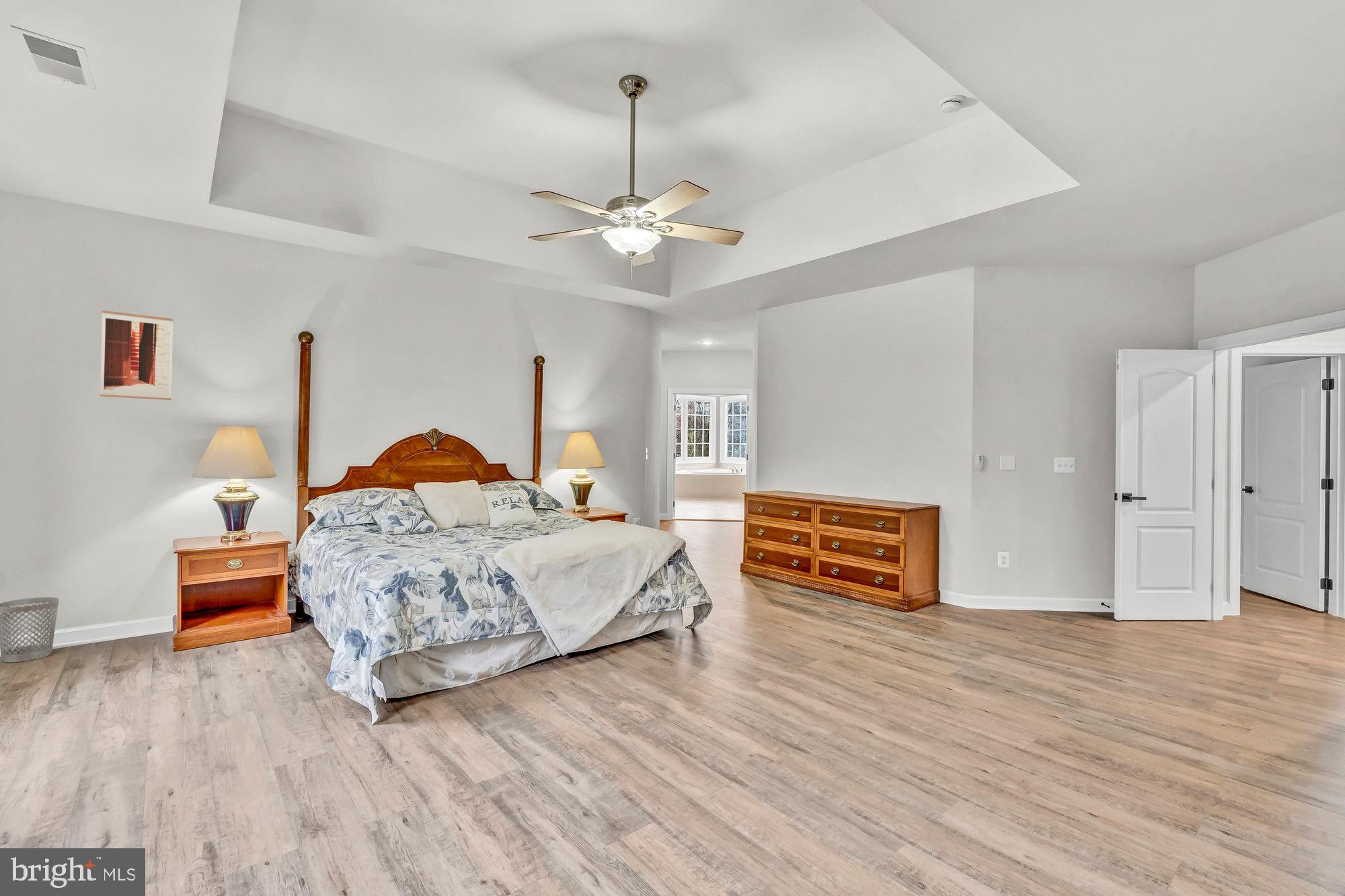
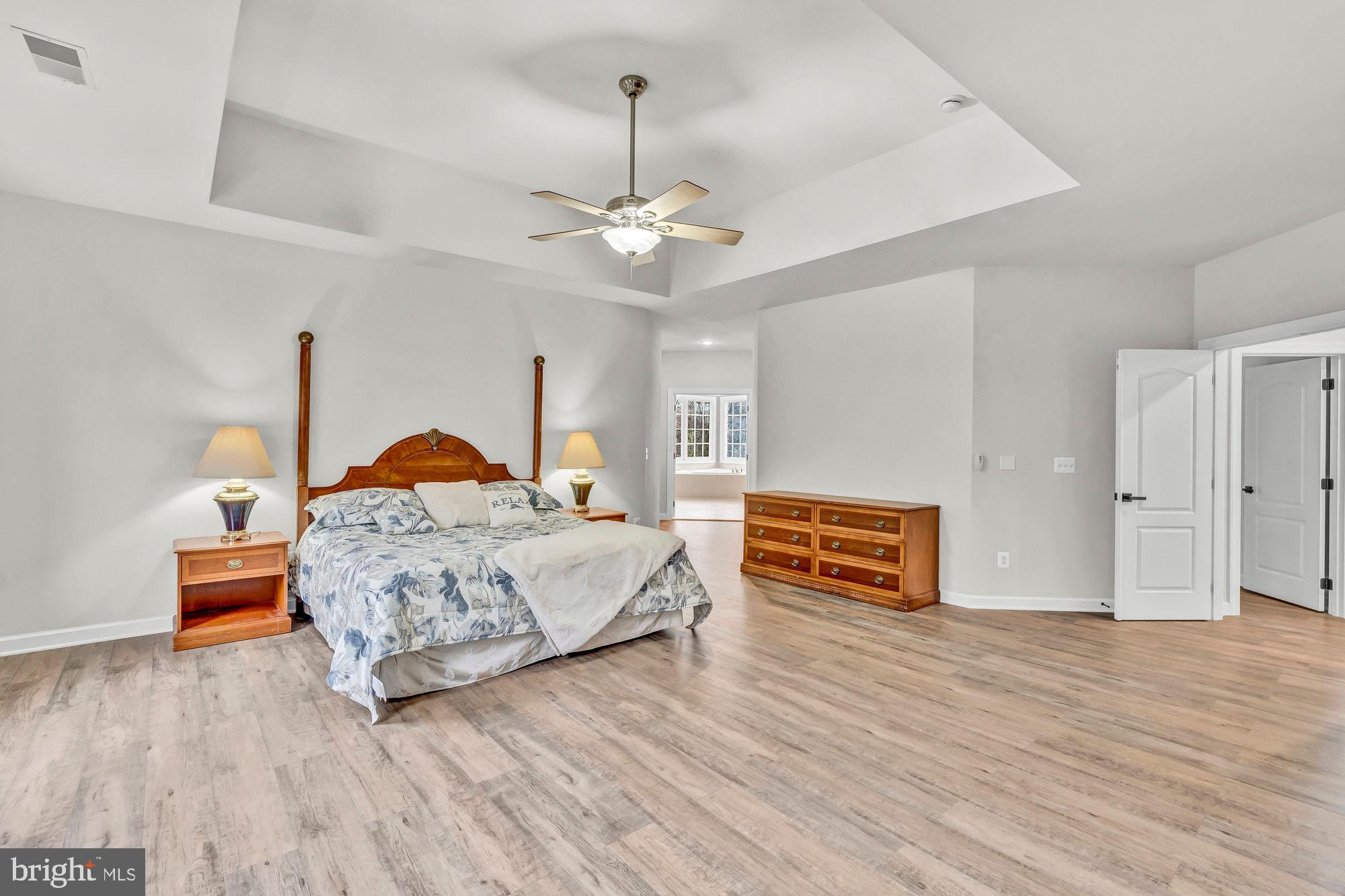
- wastebasket [0,596,60,663]
- wall art [100,310,174,401]
